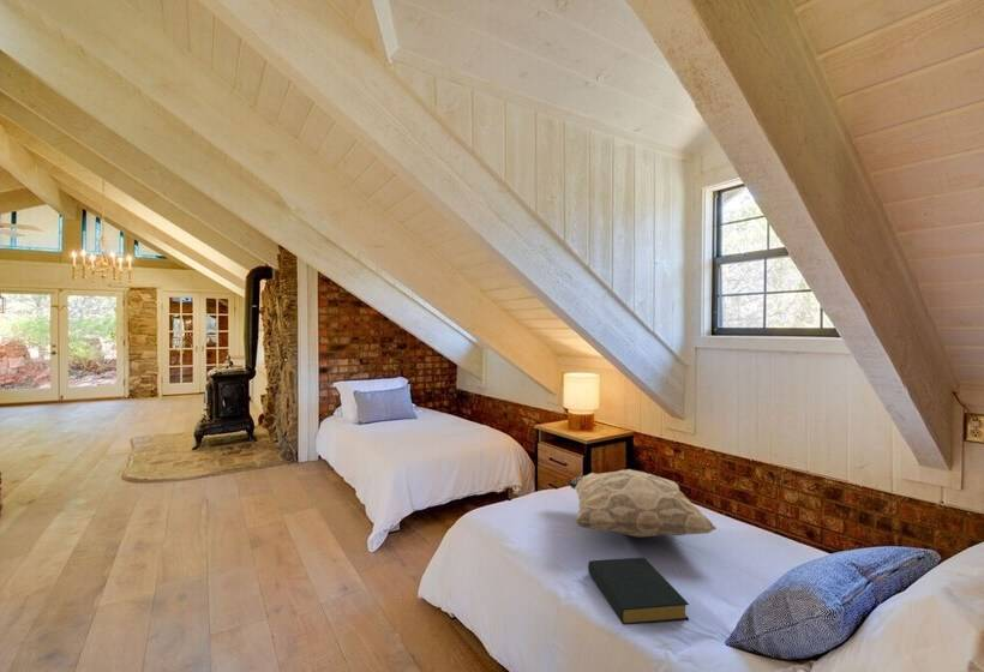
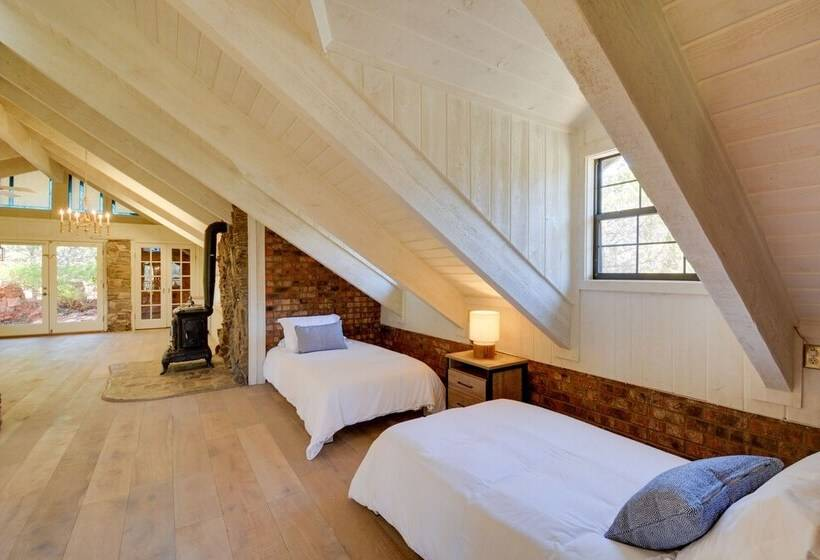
- decorative pillow [566,468,718,539]
- hardback book [587,557,690,626]
